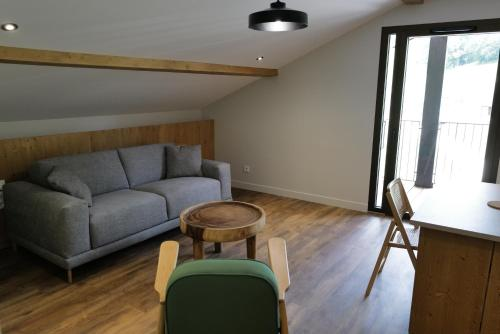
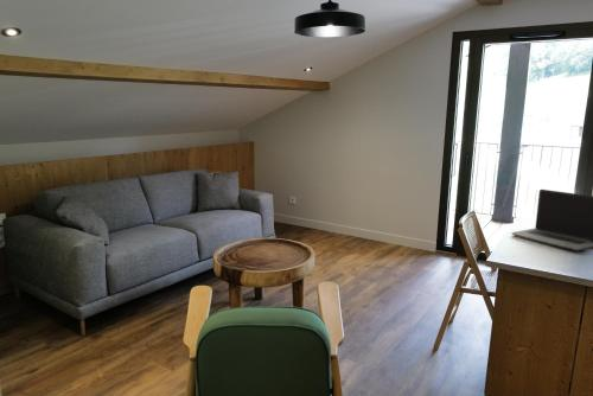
+ laptop computer [511,189,593,251]
